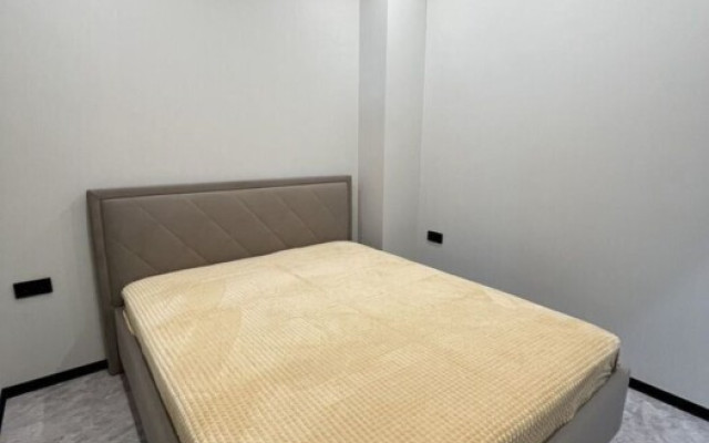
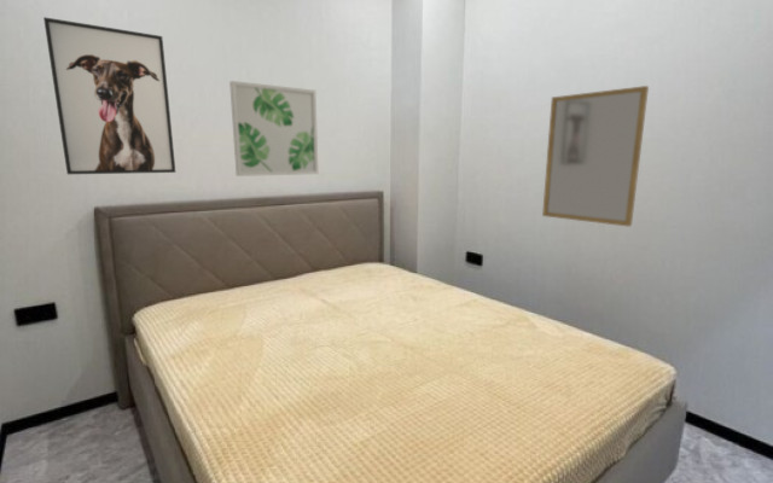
+ wall art [228,80,319,178]
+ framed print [42,16,176,175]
+ home mirror [541,85,650,228]
